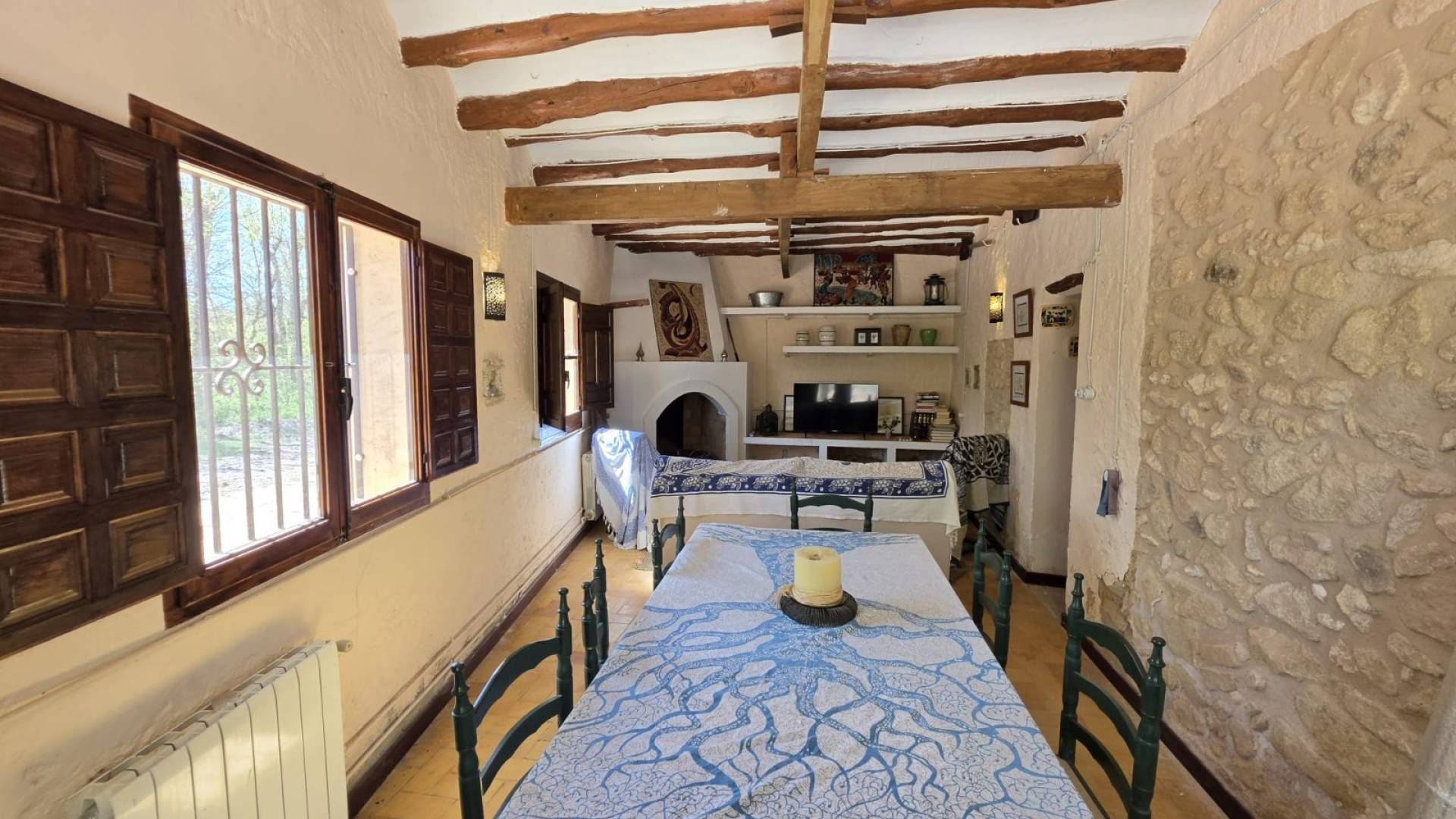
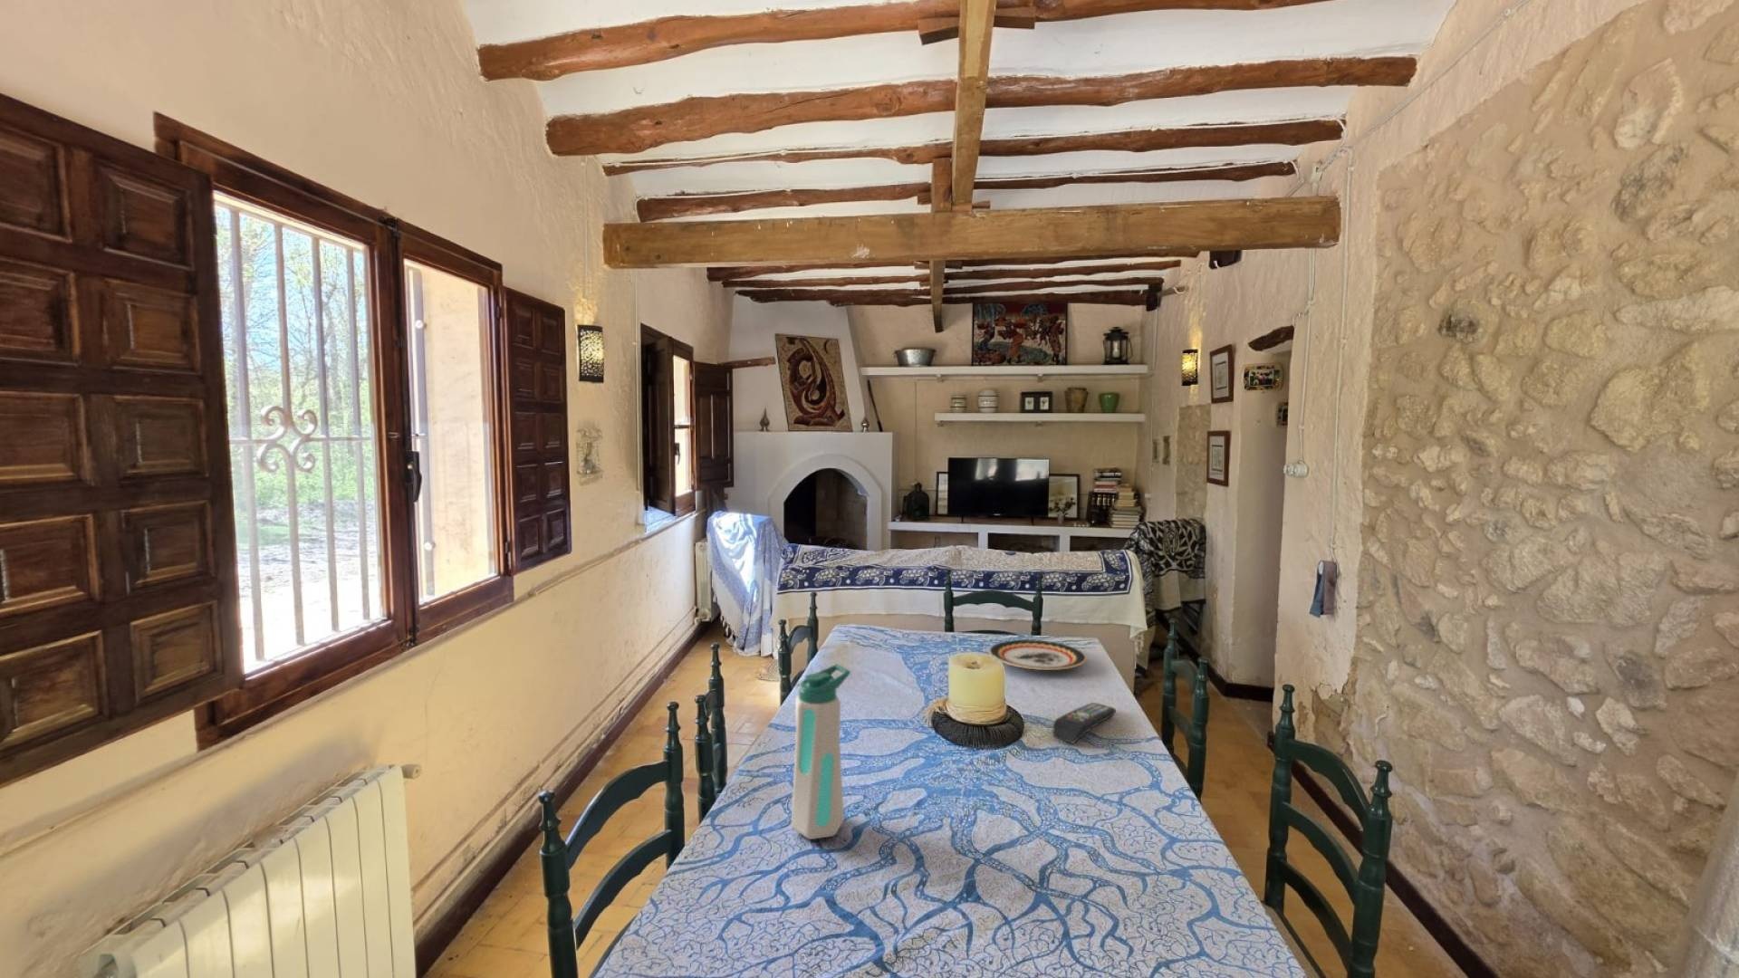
+ remote control [1052,702,1117,744]
+ plate [988,639,1088,671]
+ water bottle [791,663,852,841]
